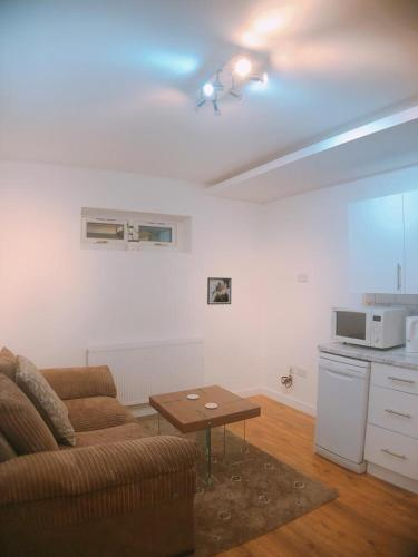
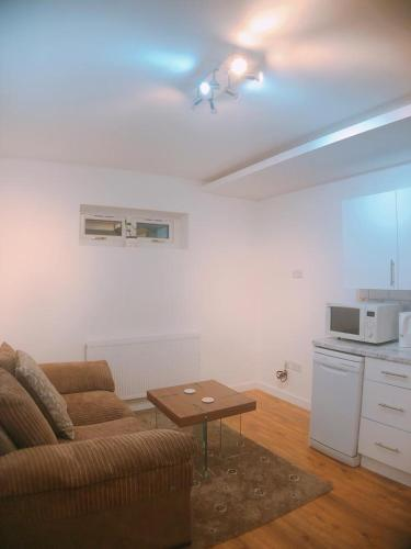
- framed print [206,276,233,306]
